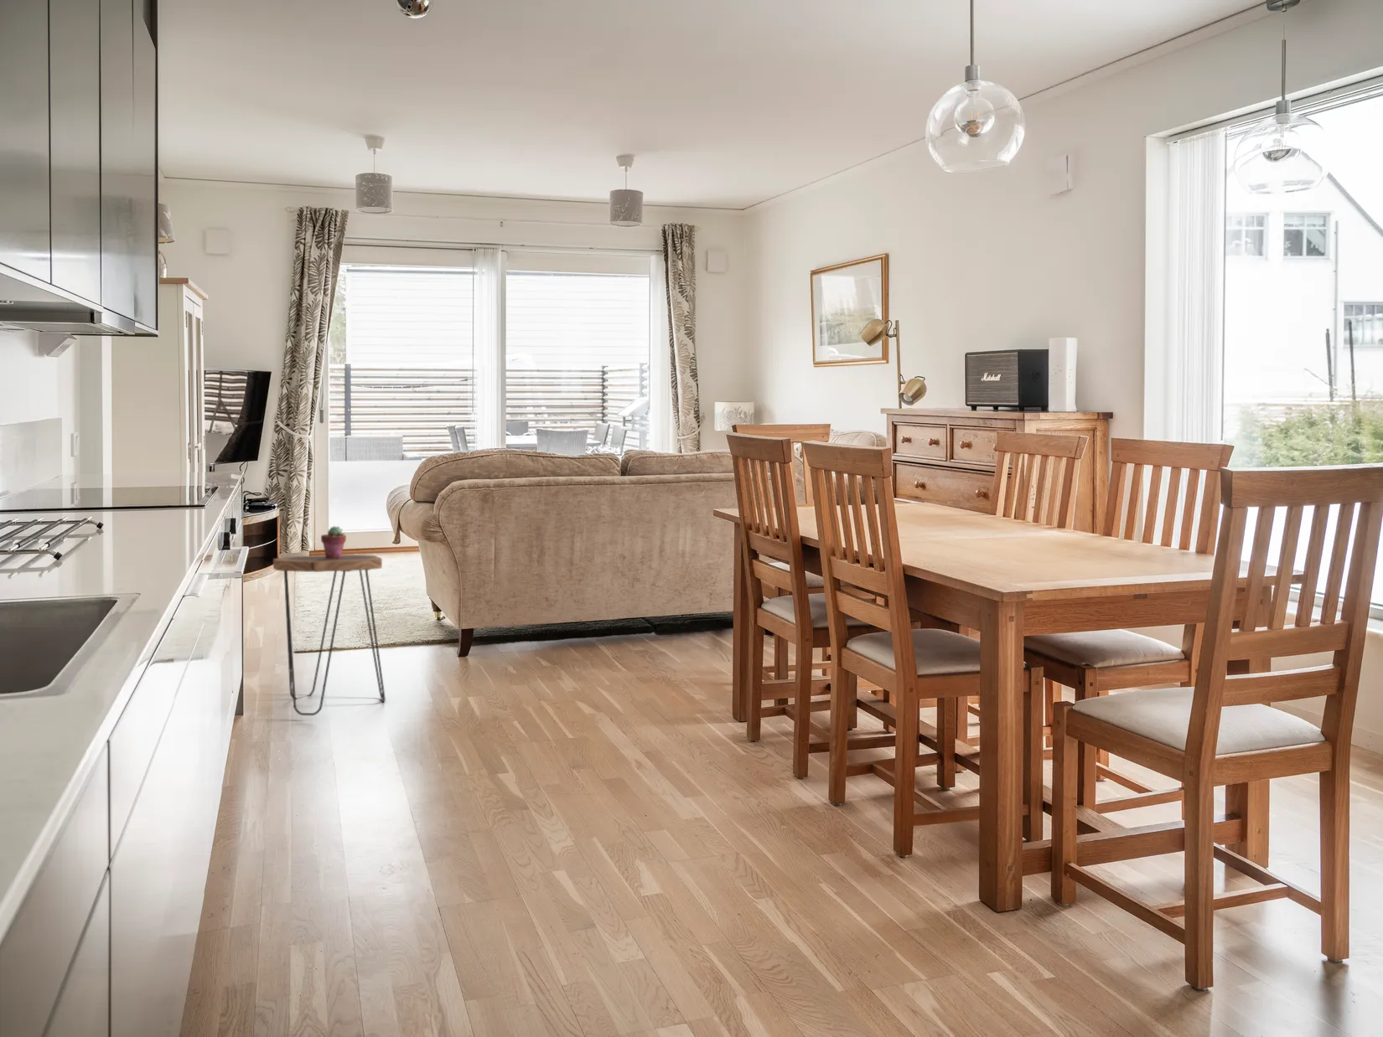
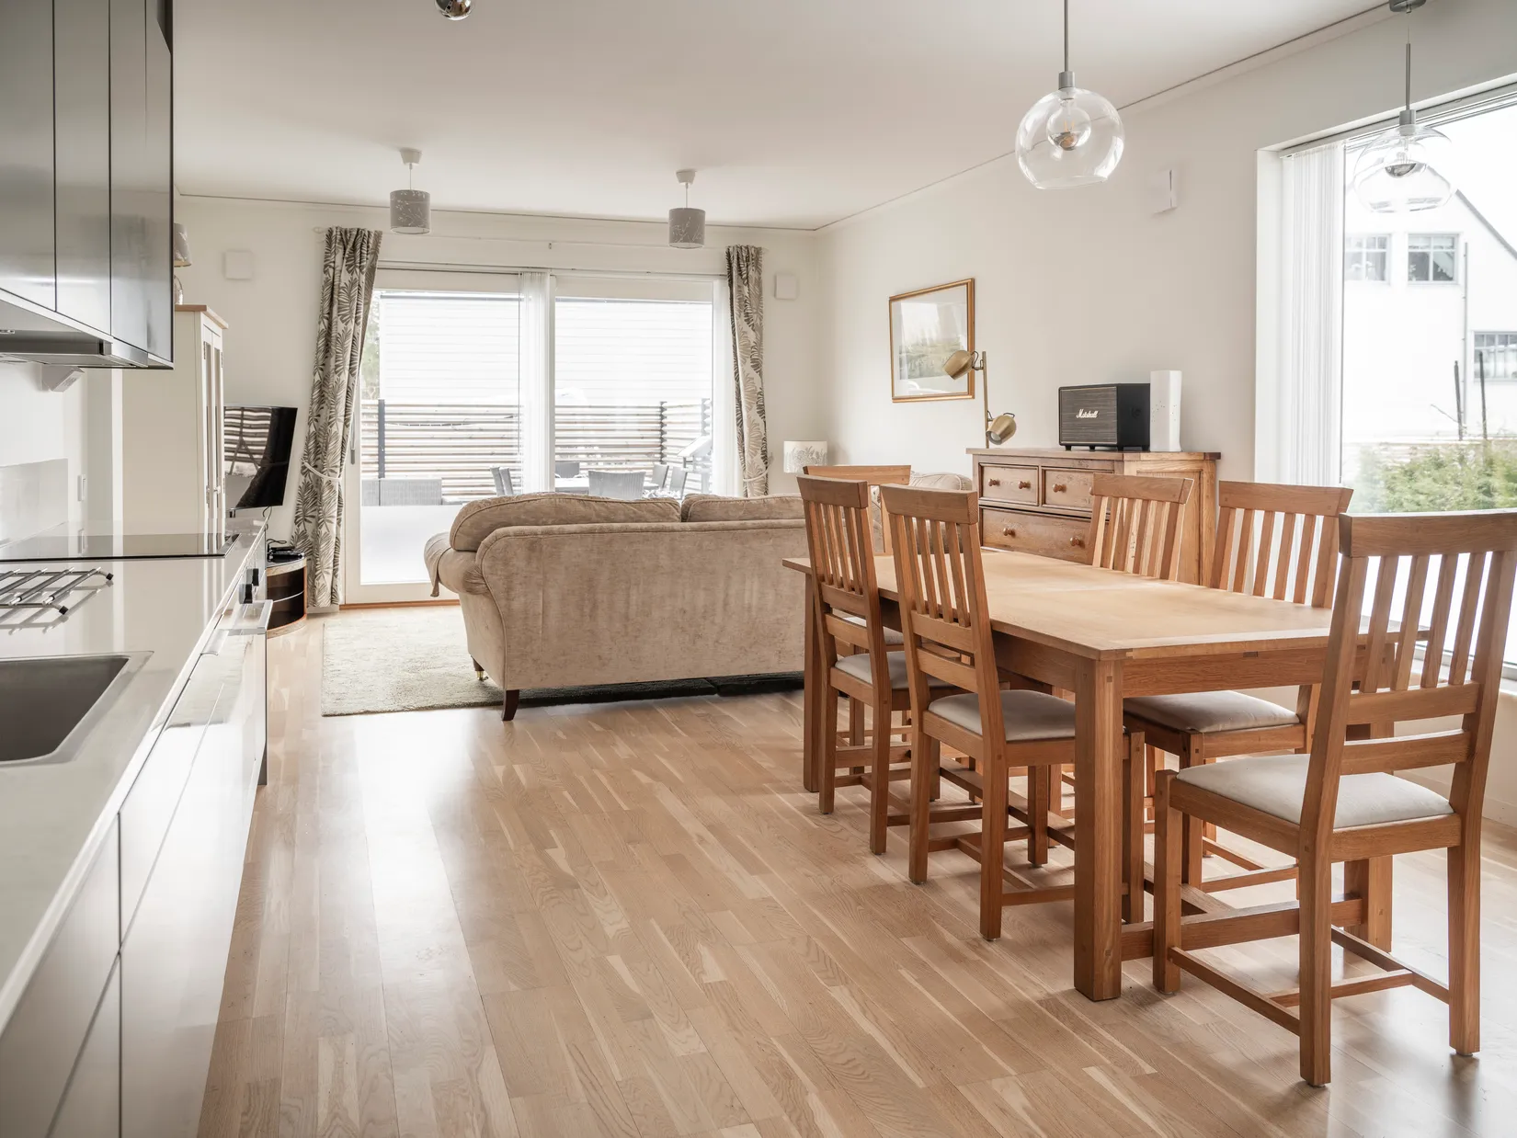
- potted succulent [320,525,347,559]
- side table [272,553,387,716]
